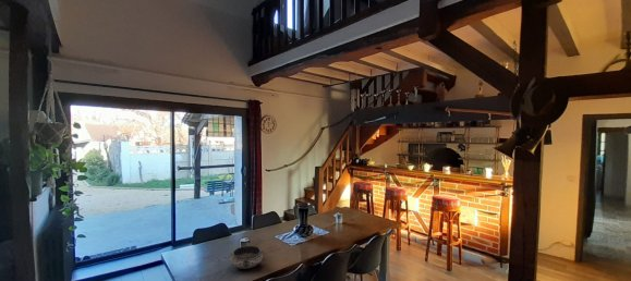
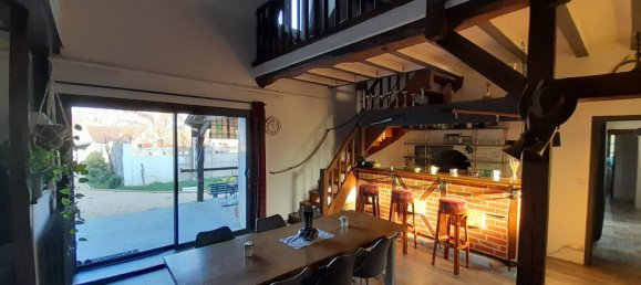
- bowl [228,245,265,269]
